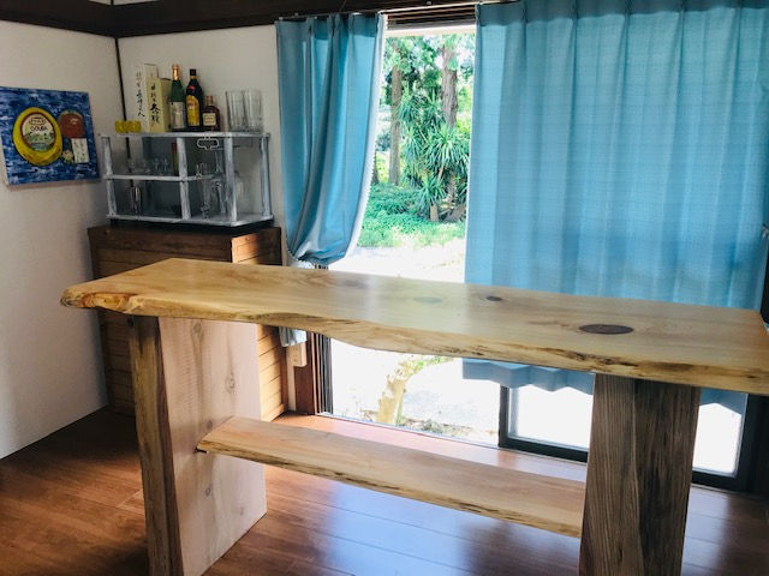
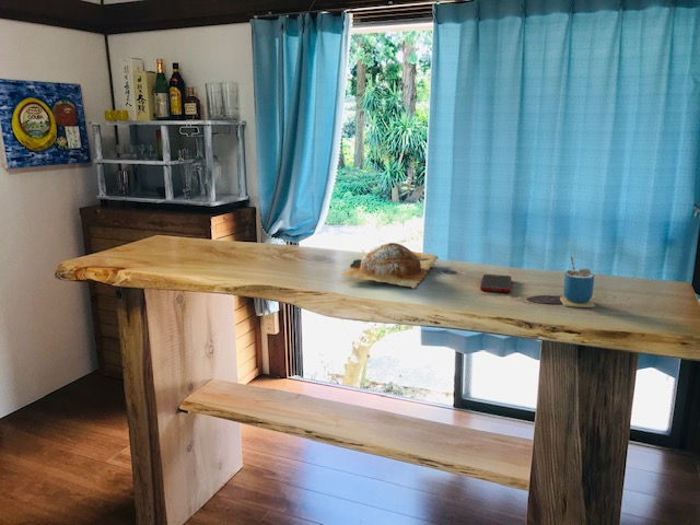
+ cup [559,255,596,308]
+ chopping board [340,242,440,290]
+ cell phone [479,273,512,293]
